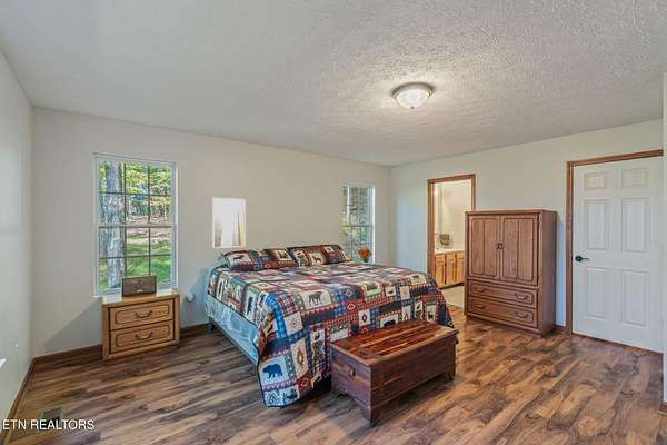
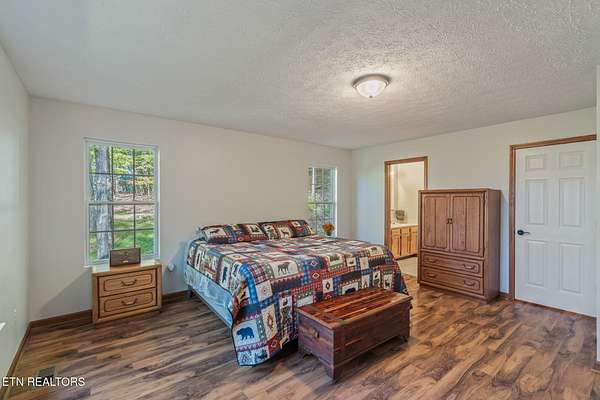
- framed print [211,197,247,249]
